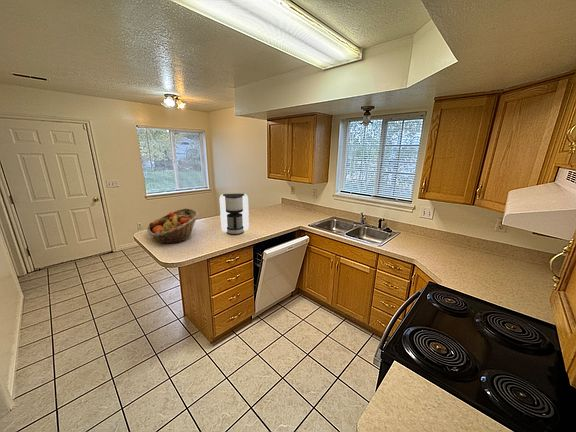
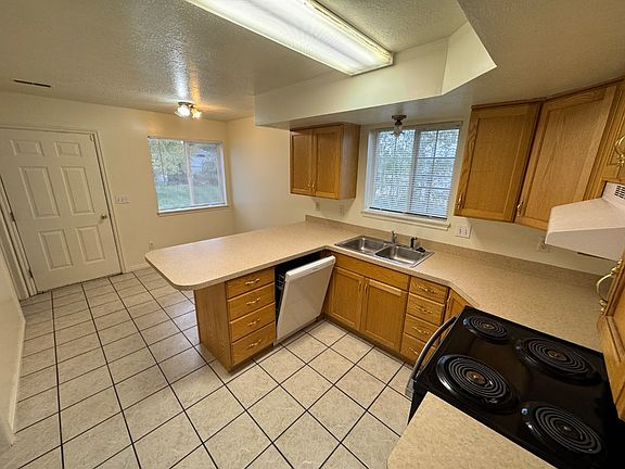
- fruit basket [146,207,200,245]
- coffee maker [219,193,250,235]
